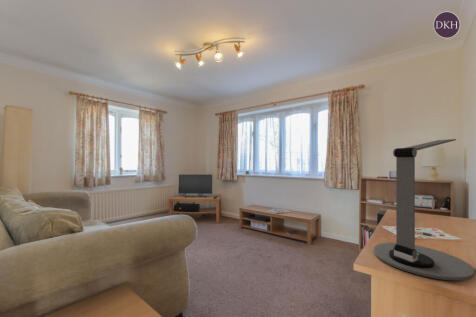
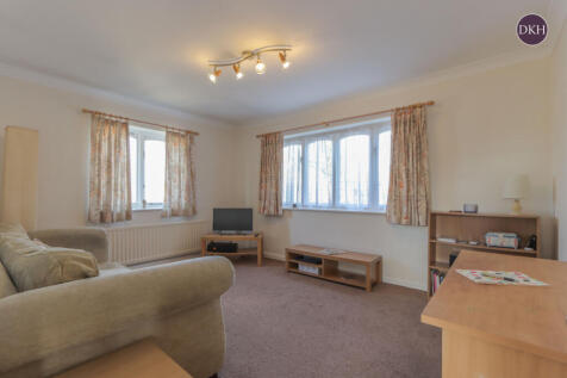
- desk lamp [373,138,476,282]
